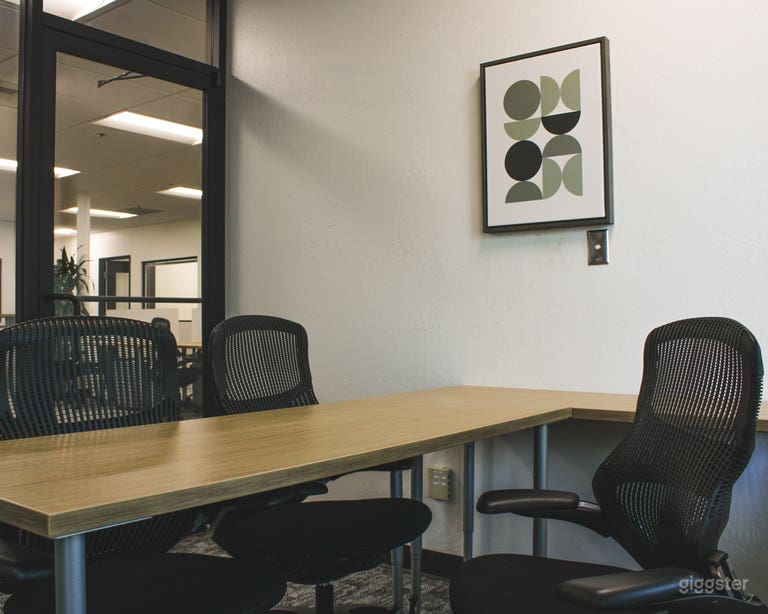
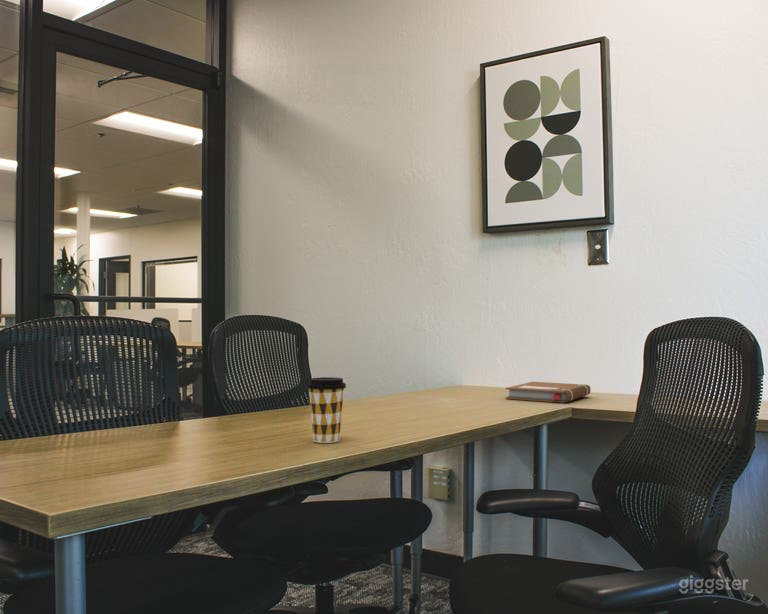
+ notebook [505,381,592,404]
+ coffee cup [305,376,347,444]
